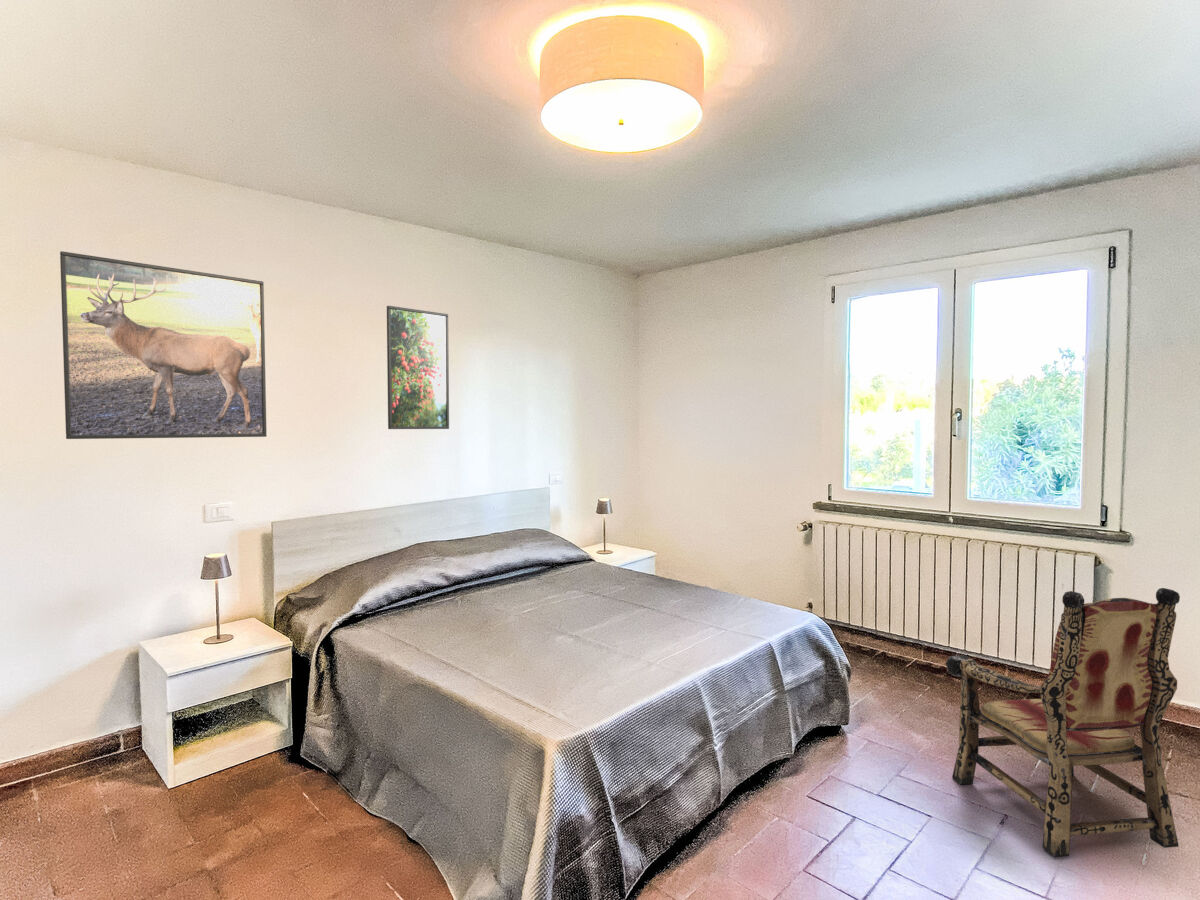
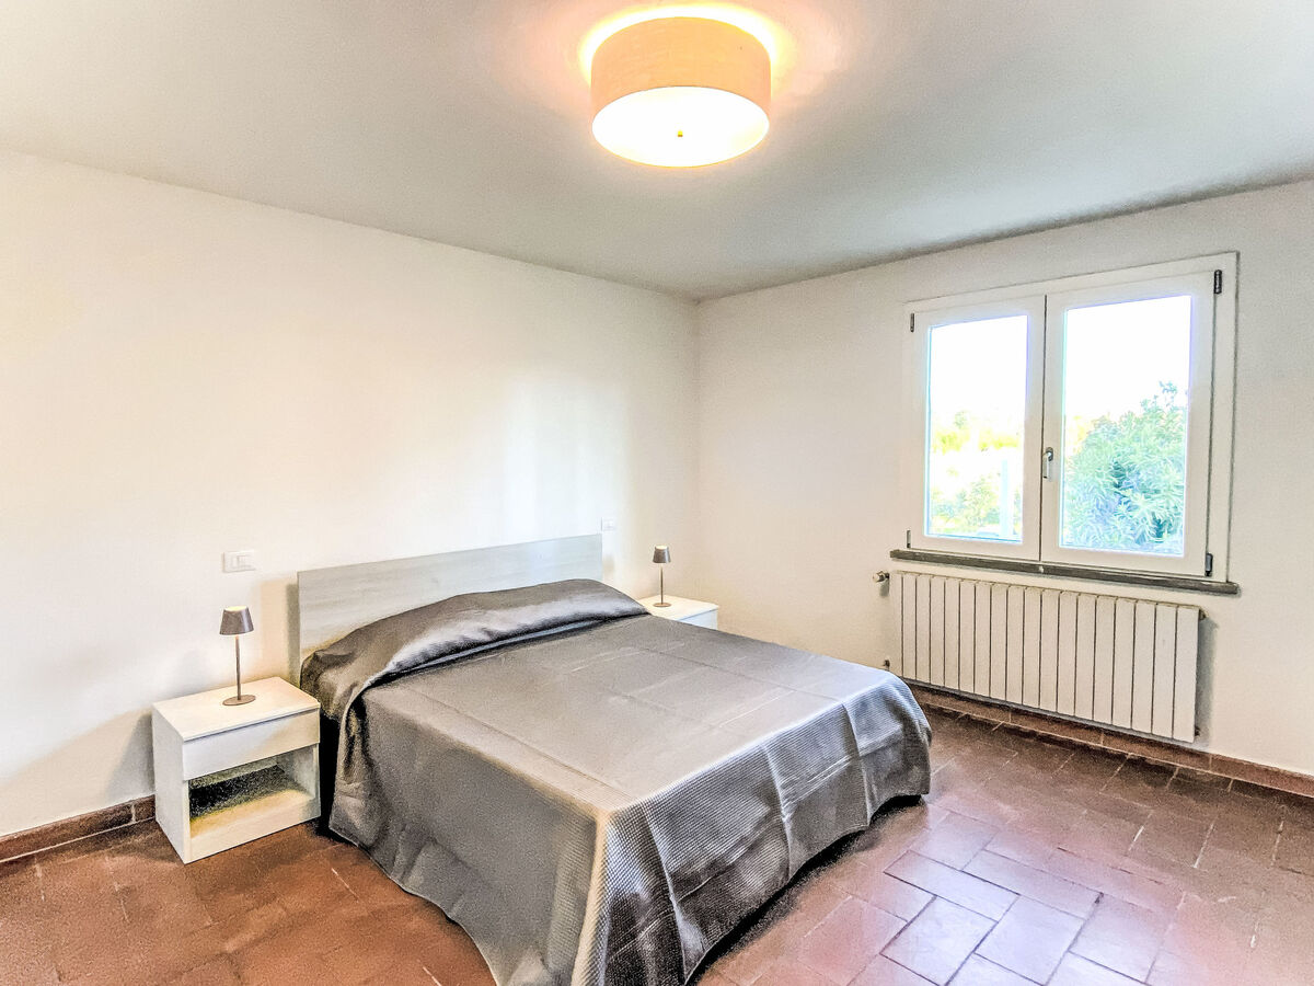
- armchair [945,587,1181,858]
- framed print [386,305,450,430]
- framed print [59,250,268,440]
